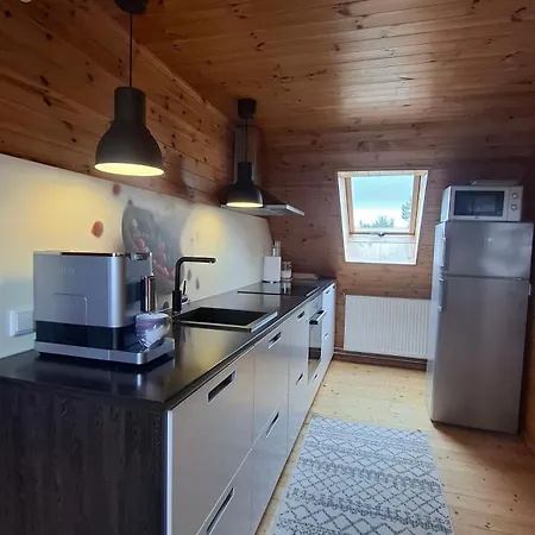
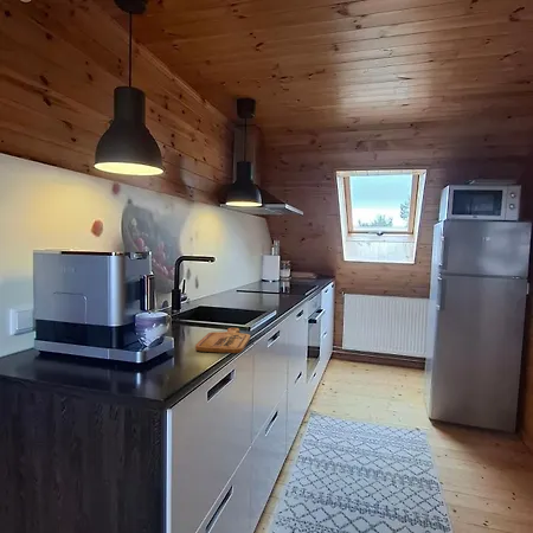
+ cutting board [194,327,251,354]
